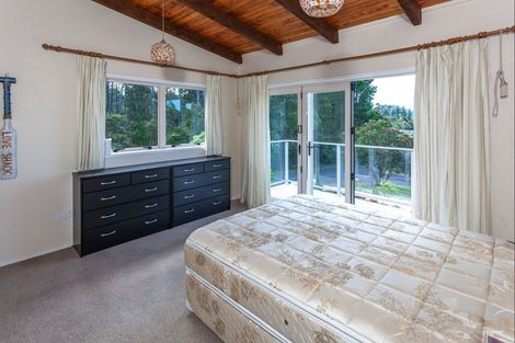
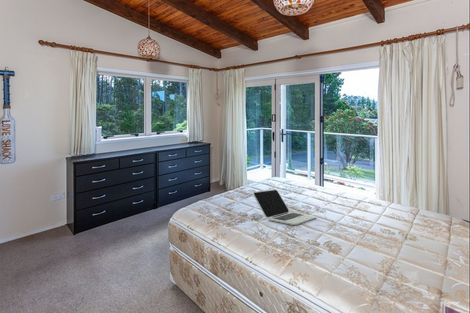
+ laptop [252,188,317,226]
